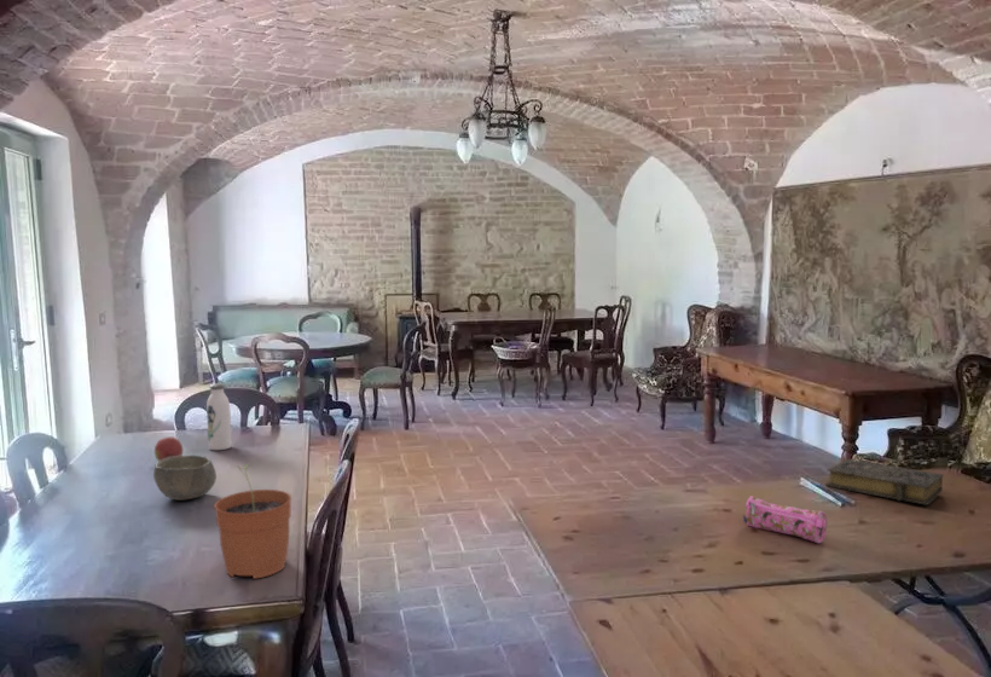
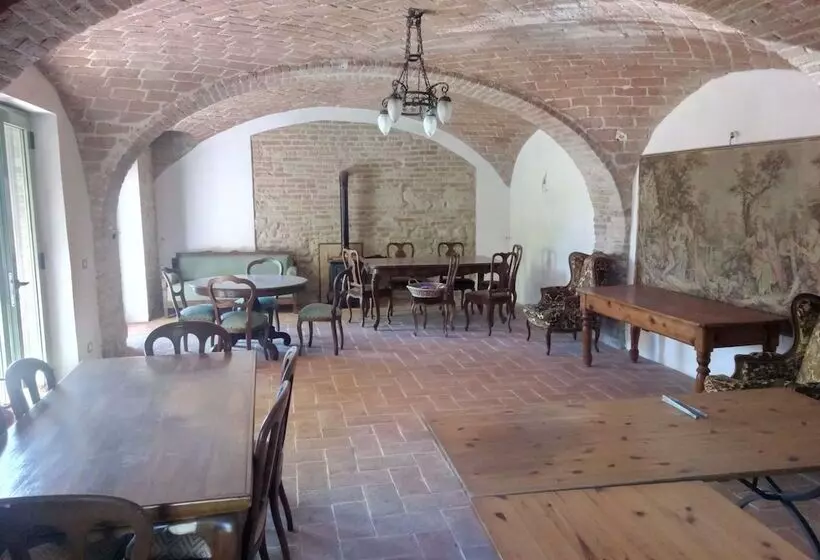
- plant pot [213,463,292,580]
- water bottle [205,382,233,451]
- book [824,458,945,507]
- fruit [153,435,184,462]
- pencil case [742,494,829,544]
- bowl [152,455,218,502]
